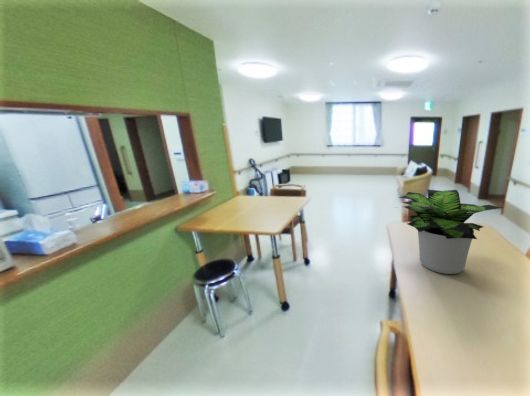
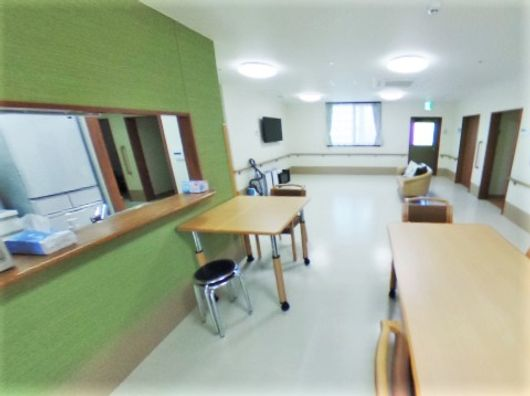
- potted plant [394,188,504,275]
